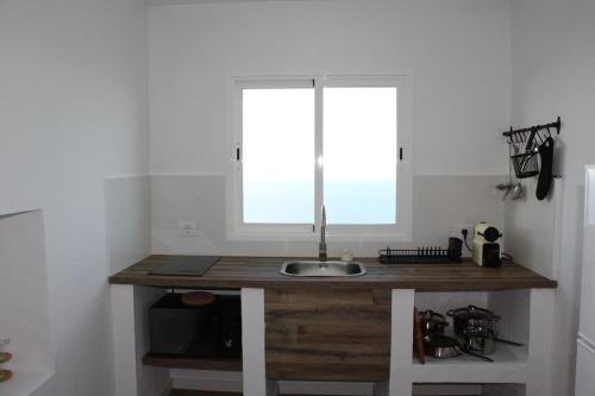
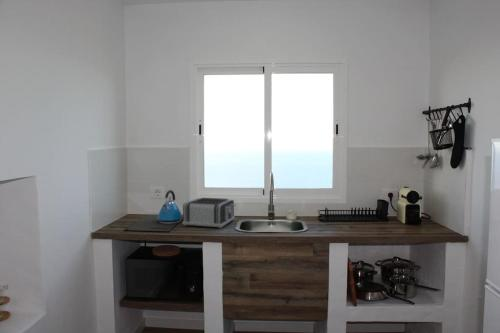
+ kettle [156,189,183,225]
+ toaster [181,197,236,230]
